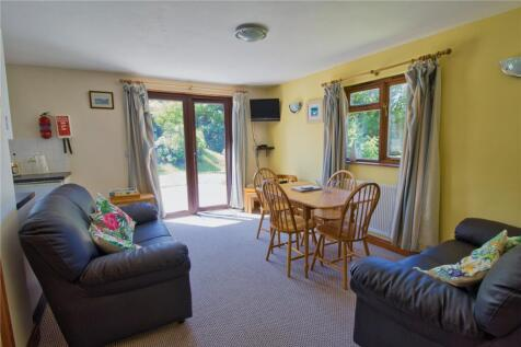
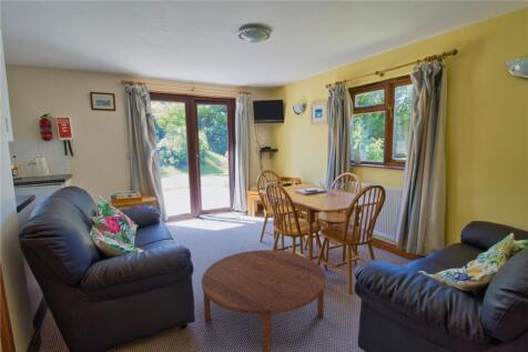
+ coffee table [201,249,326,352]
